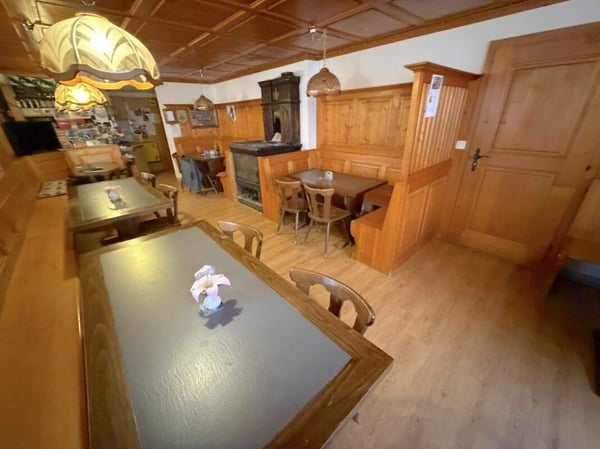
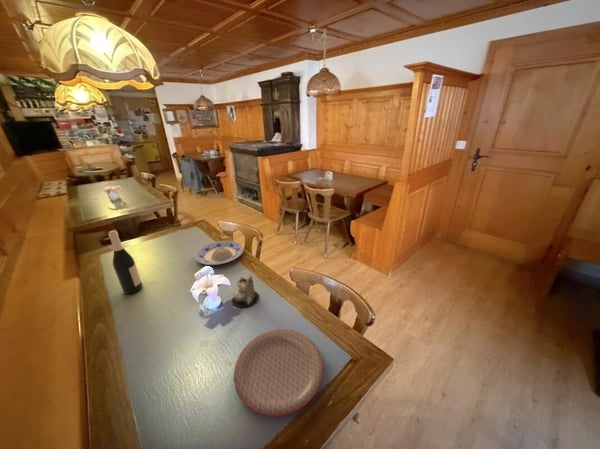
+ plate [194,240,244,266]
+ candle [231,275,260,309]
+ wine bottle [107,230,143,295]
+ plate [233,329,324,417]
